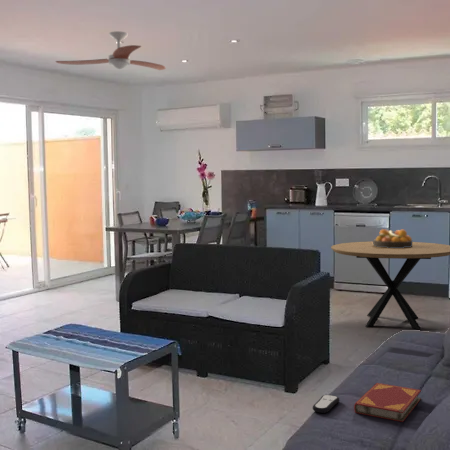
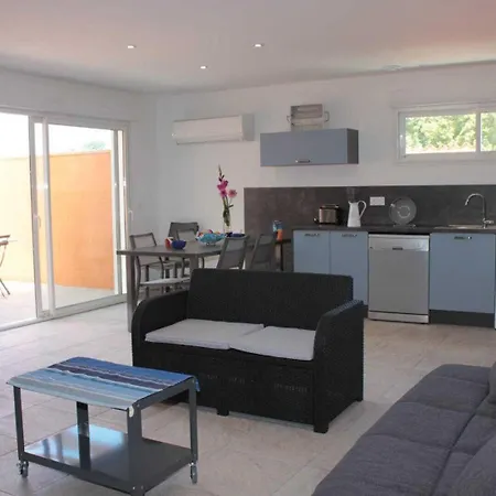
- dining table [330,241,450,330]
- hardback book [353,382,422,423]
- ceiling fan [55,30,166,71]
- fruit bowl [372,228,413,248]
- remote control [312,394,340,414]
